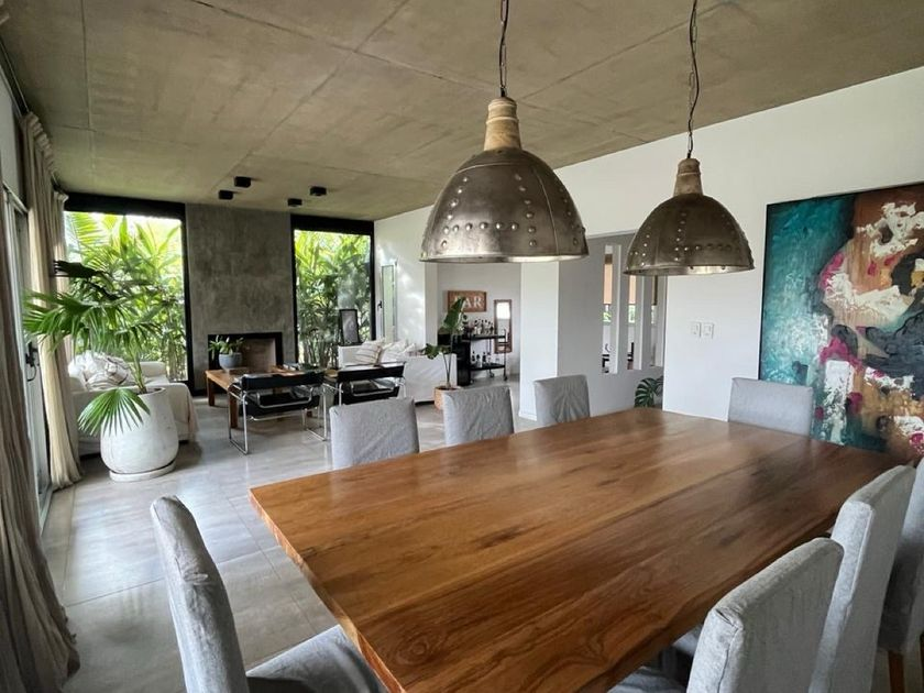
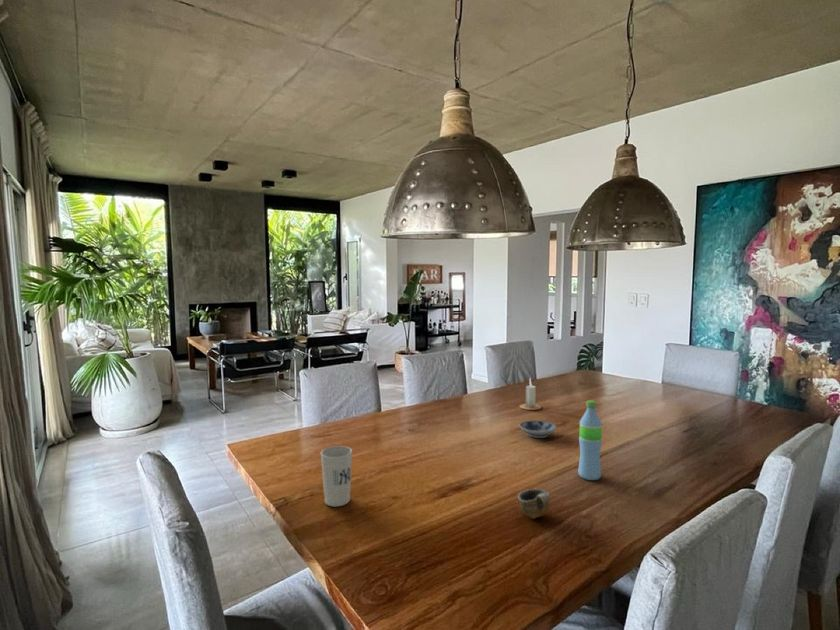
+ cup [320,445,353,507]
+ bowl [518,420,557,439]
+ candle [519,377,542,411]
+ cup [517,488,550,520]
+ water bottle [577,399,603,481]
